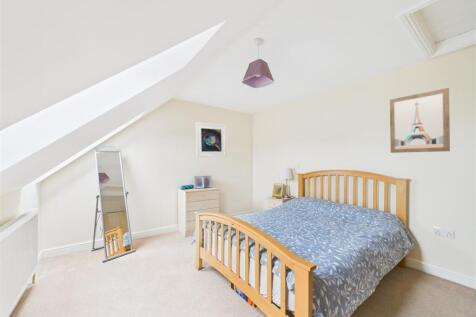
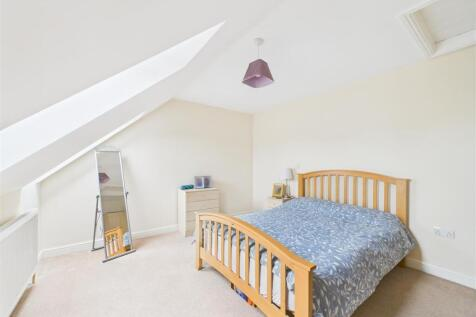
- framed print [195,122,227,158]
- wall art [389,87,451,154]
